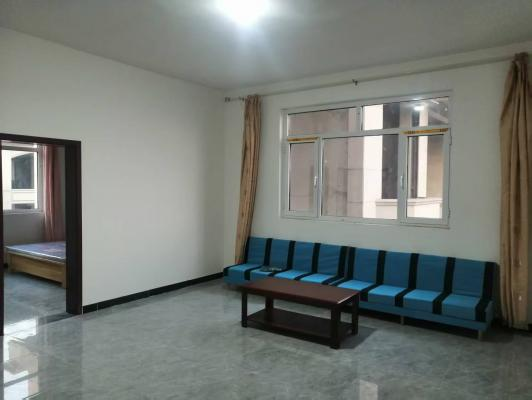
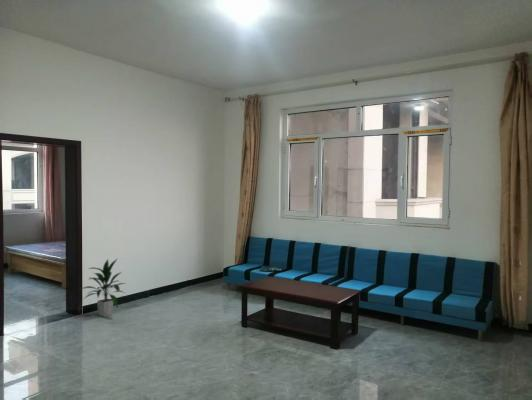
+ indoor plant [80,257,127,318]
